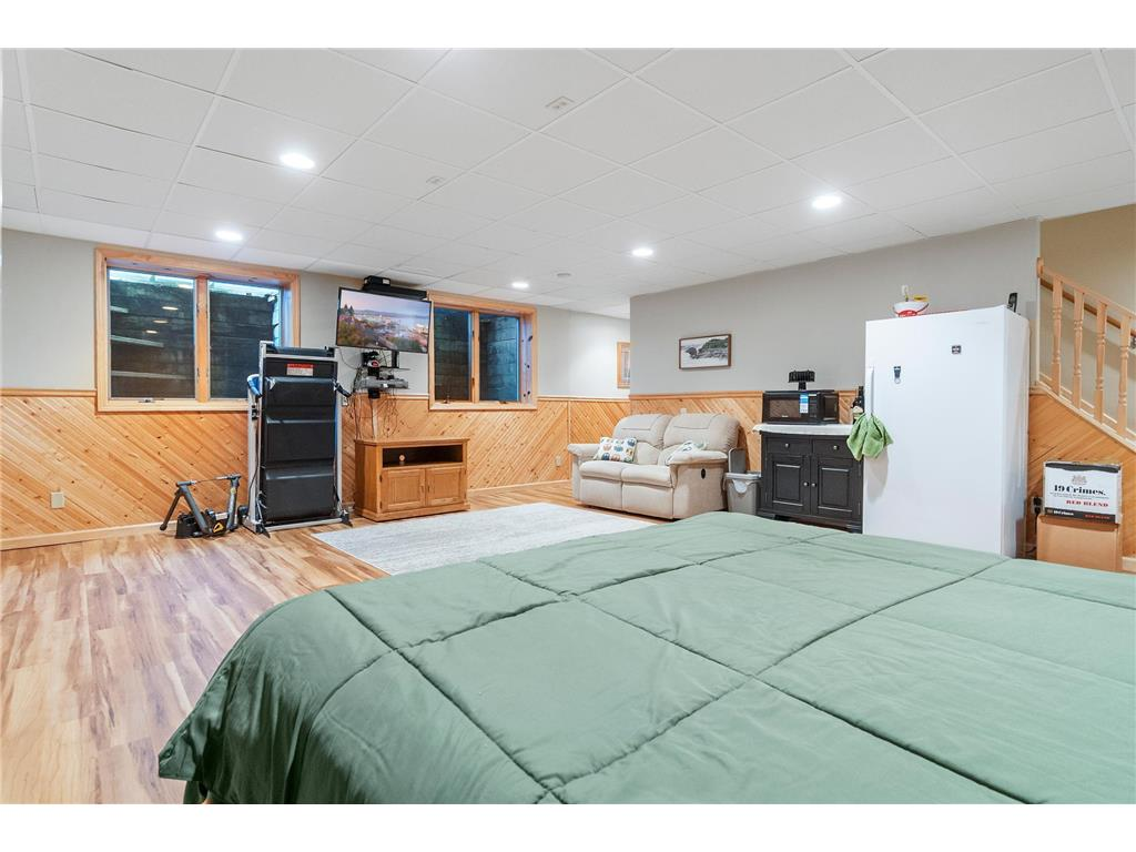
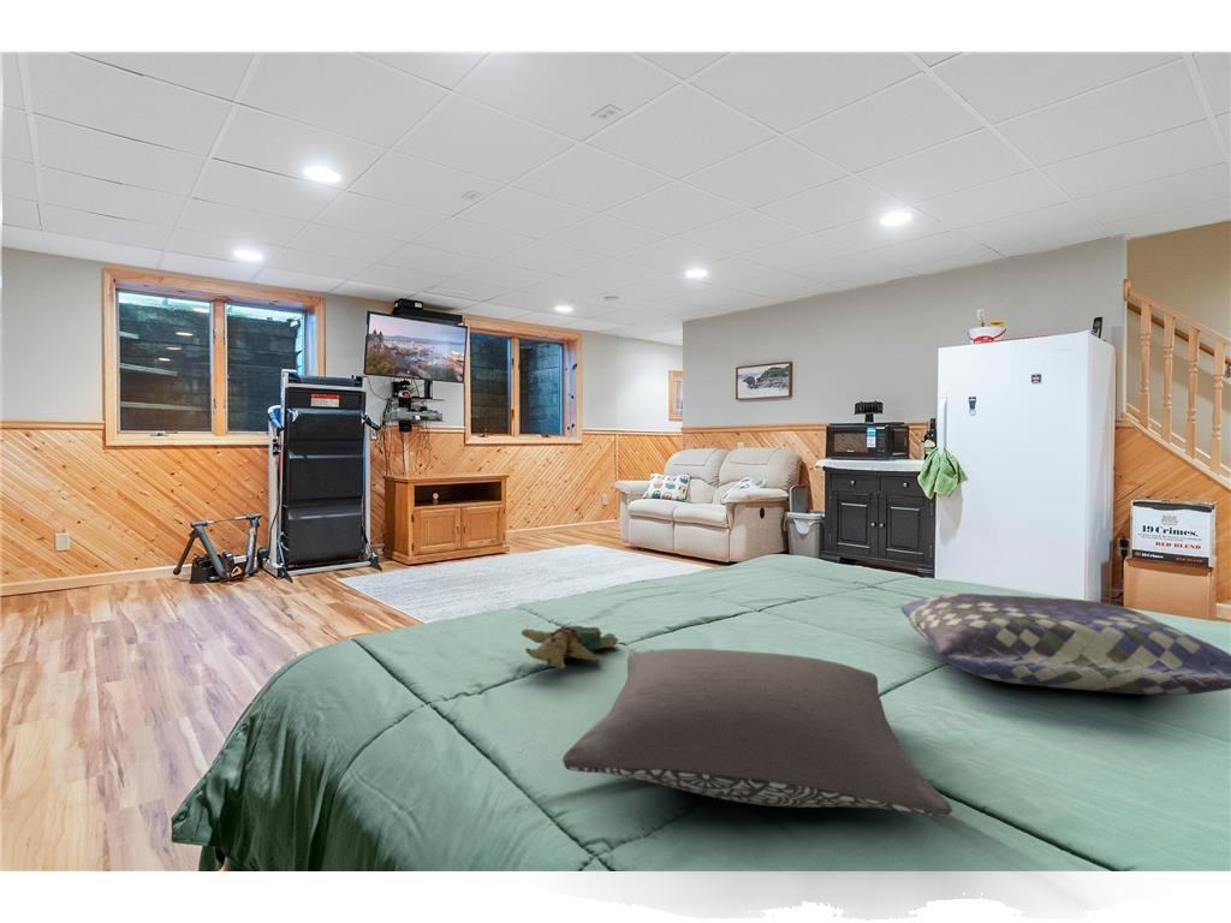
+ teddy bear [521,625,619,669]
+ cushion [899,592,1231,696]
+ pillow [561,648,953,818]
